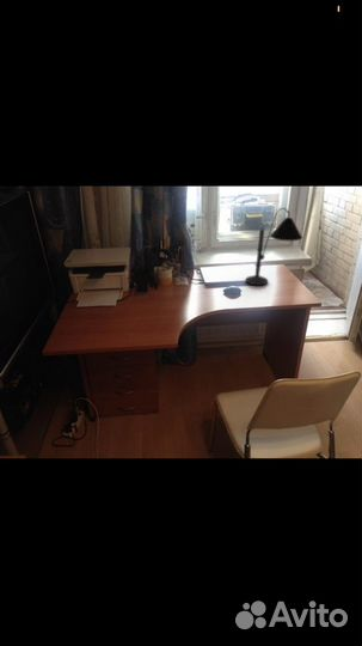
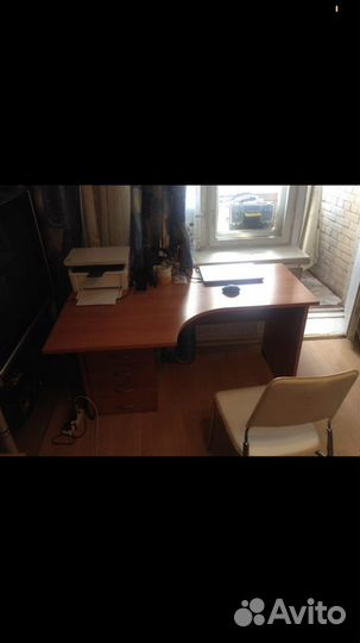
- desk lamp [245,207,303,286]
